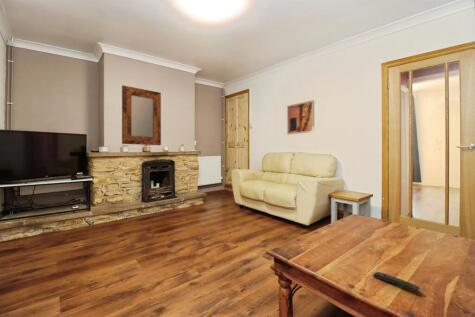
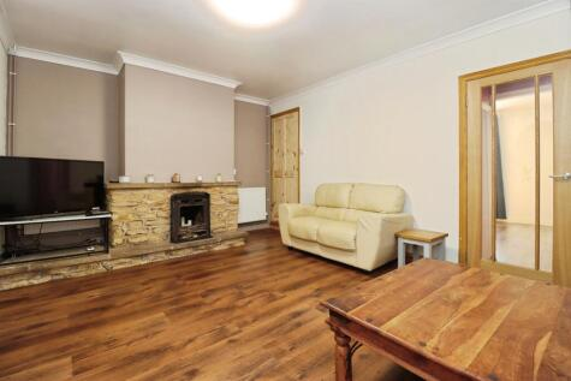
- remote control [372,271,423,293]
- home mirror [121,85,162,146]
- wall art [286,99,315,136]
